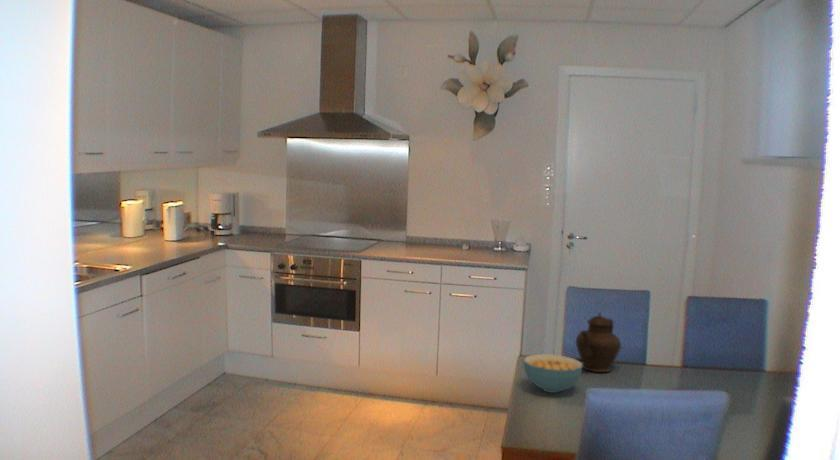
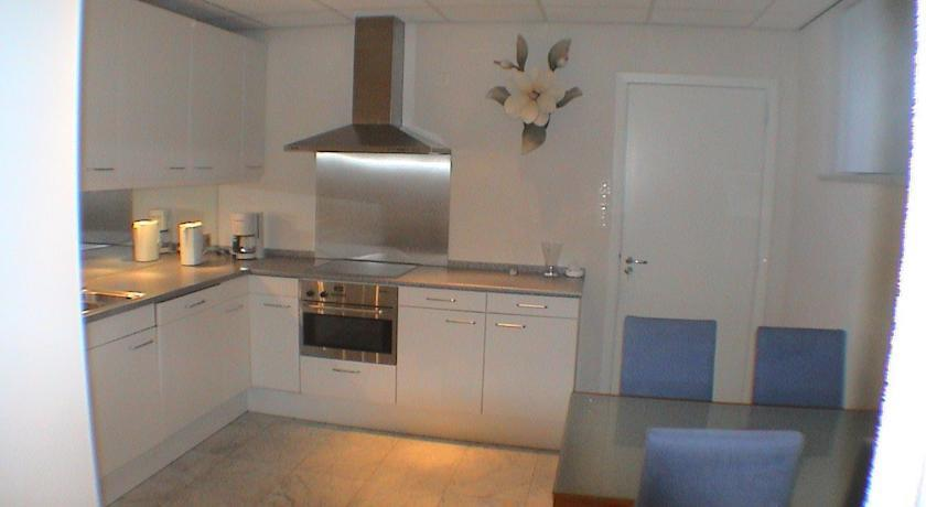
- teapot [575,312,622,373]
- cereal bowl [523,353,583,394]
